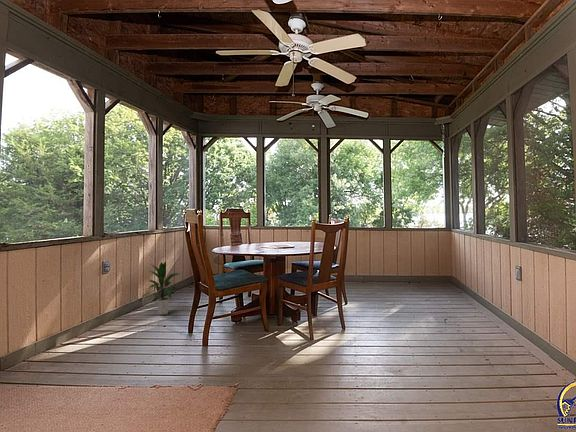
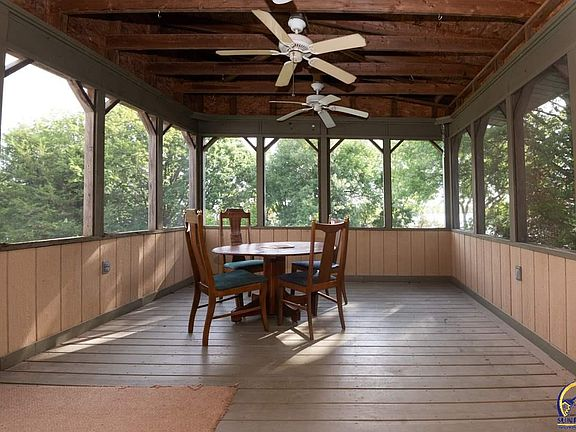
- indoor plant [138,260,182,316]
